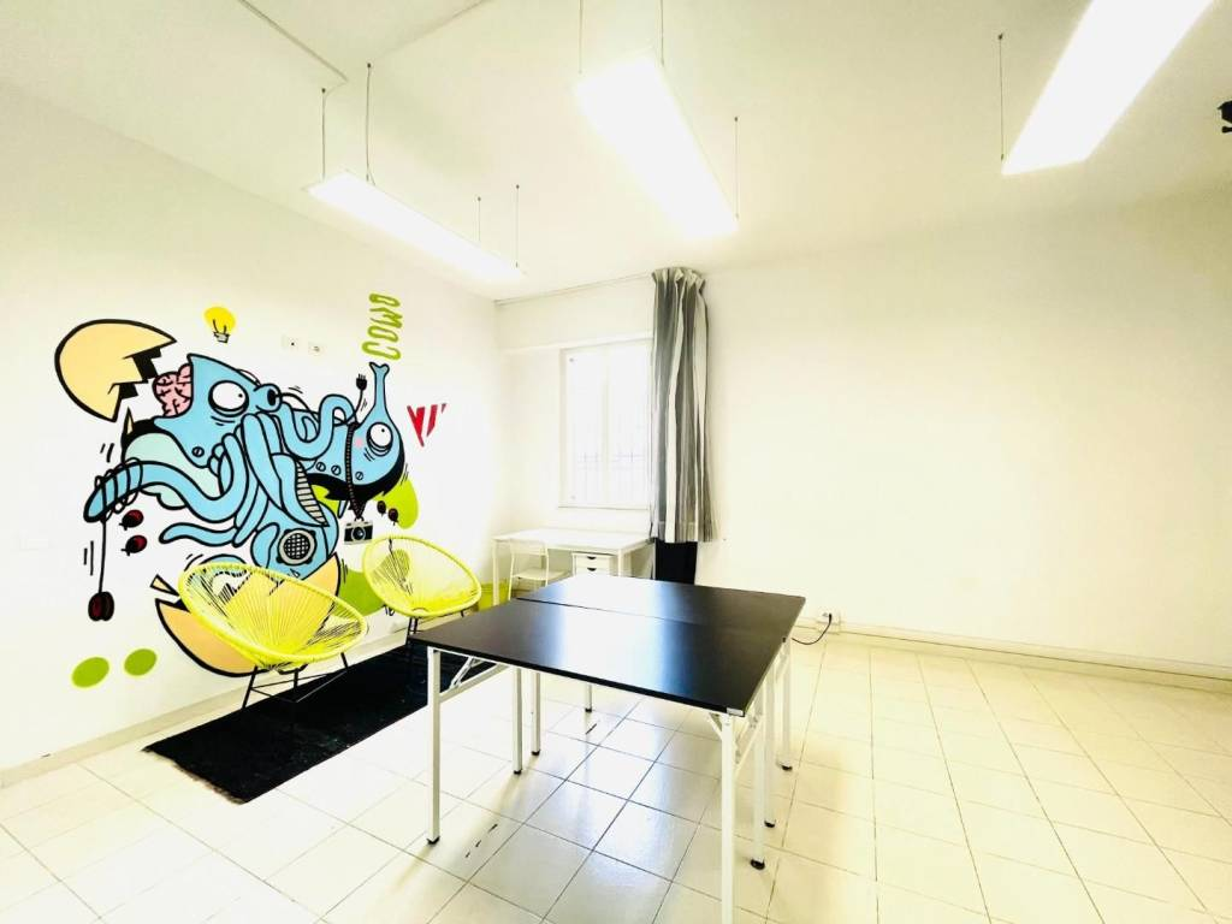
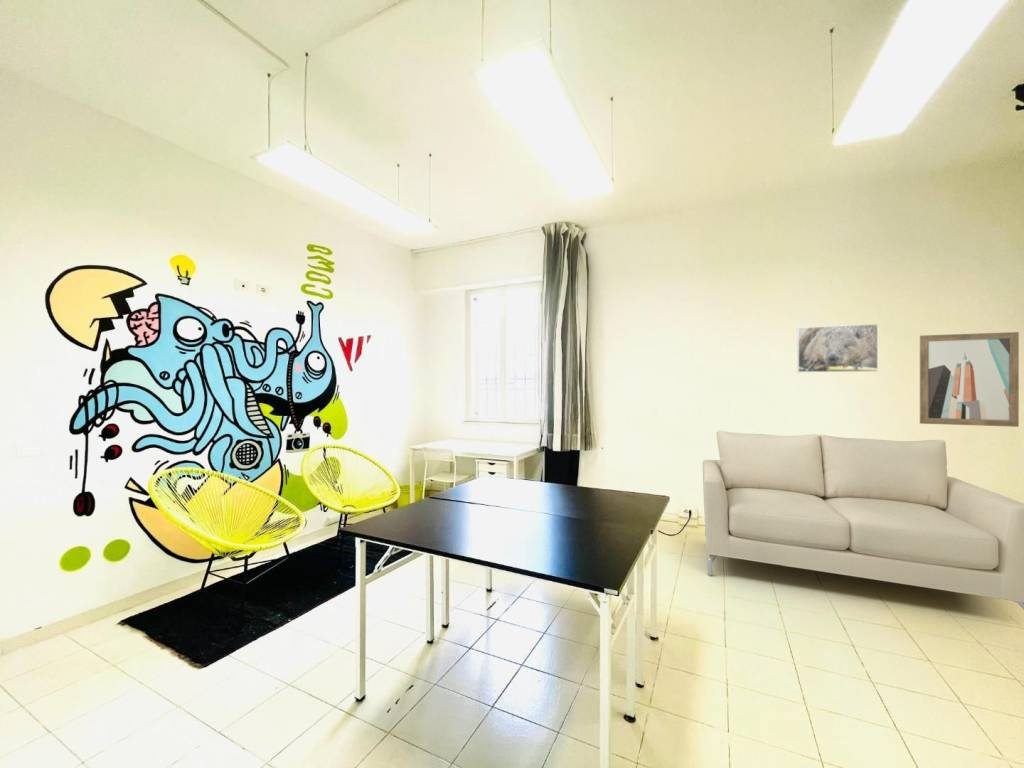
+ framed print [796,323,879,373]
+ sofa [702,430,1024,610]
+ wall art [919,331,1020,428]
